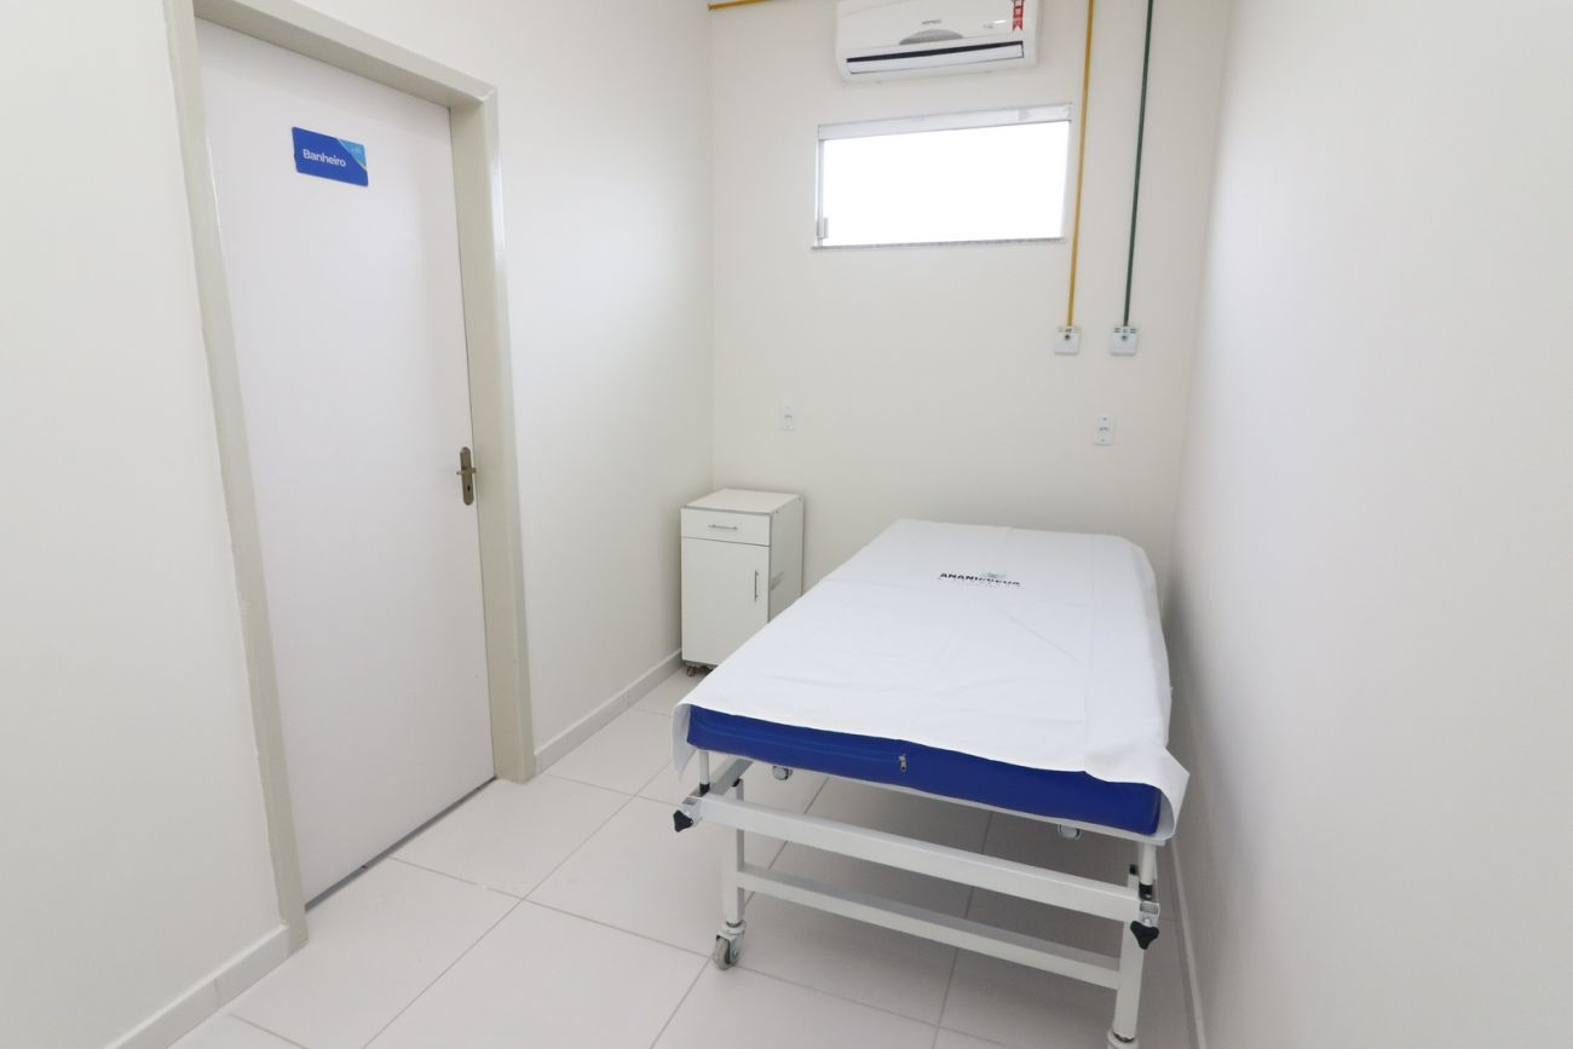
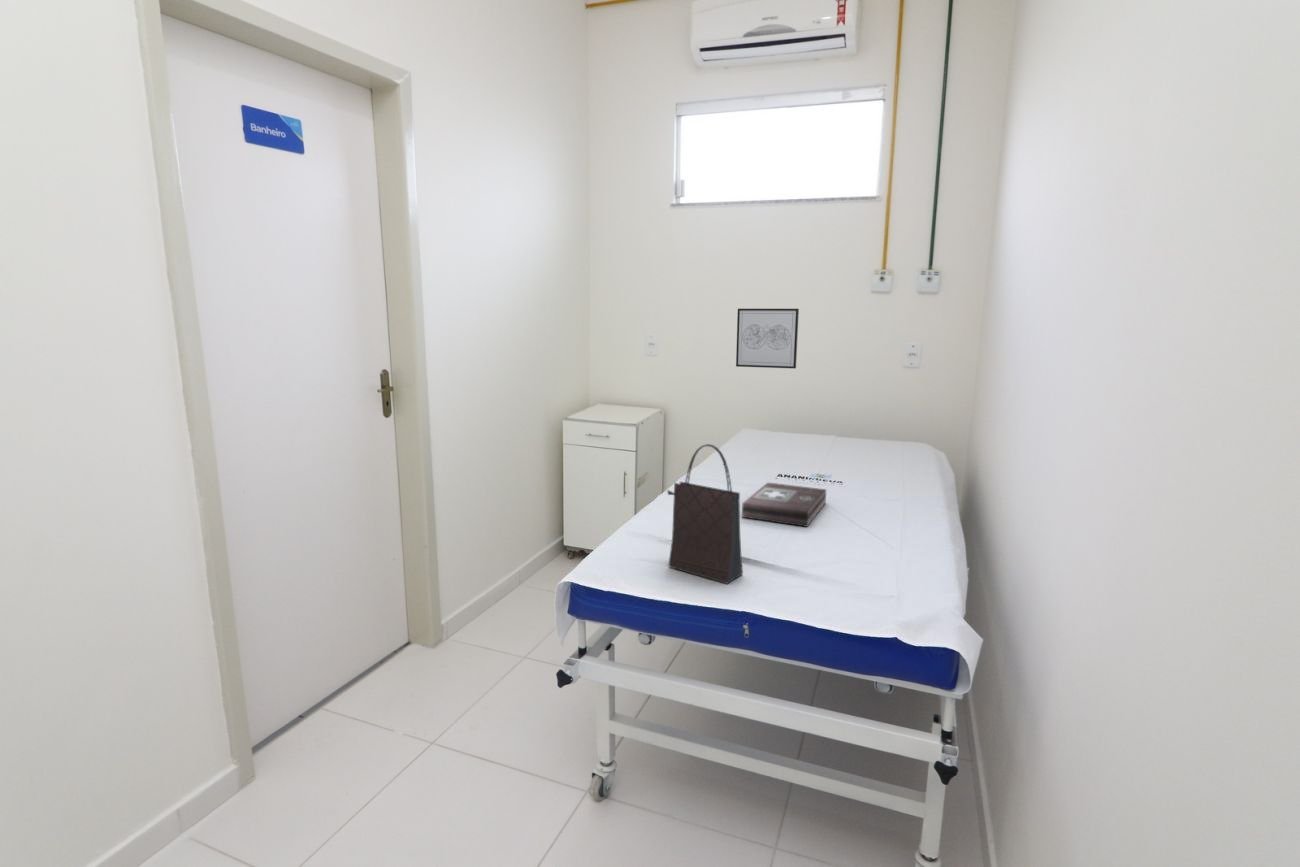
+ handbag [666,443,744,585]
+ wall art [735,308,800,369]
+ first aid kit [741,481,827,528]
